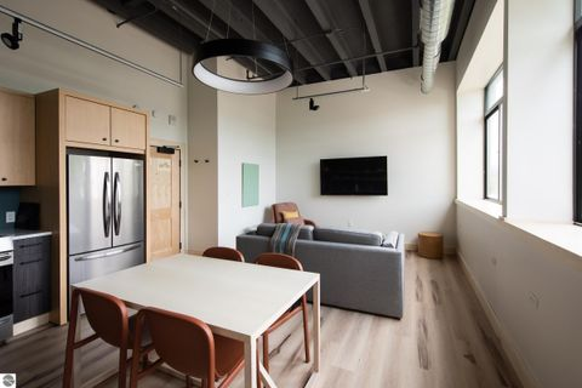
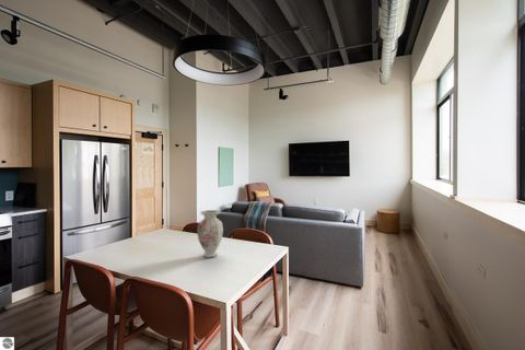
+ vase [196,209,224,259]
